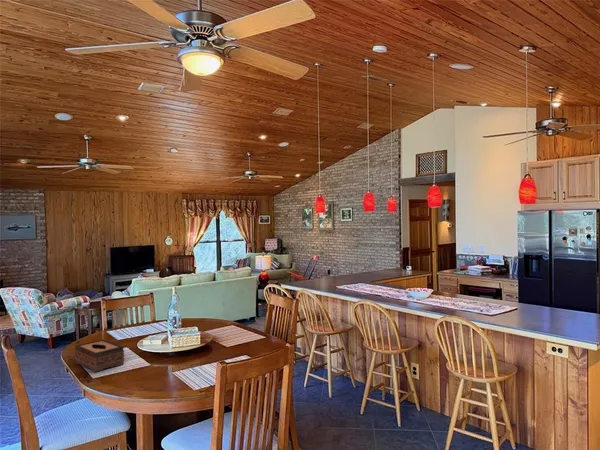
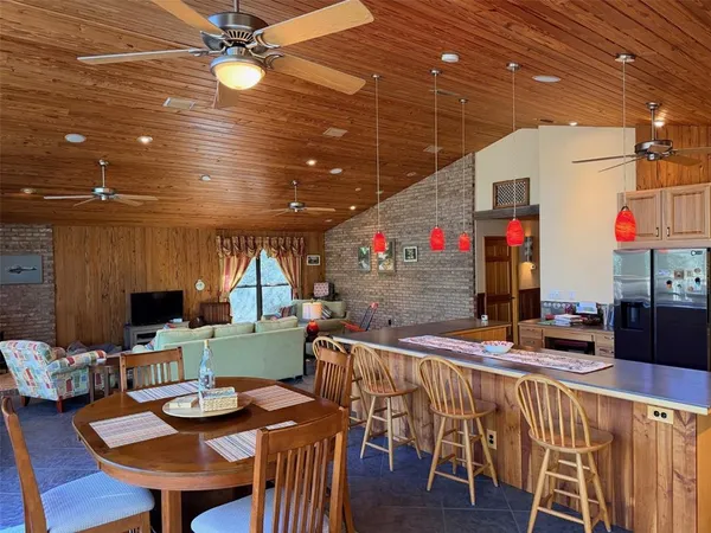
- tissue box [74,338,125,373]
